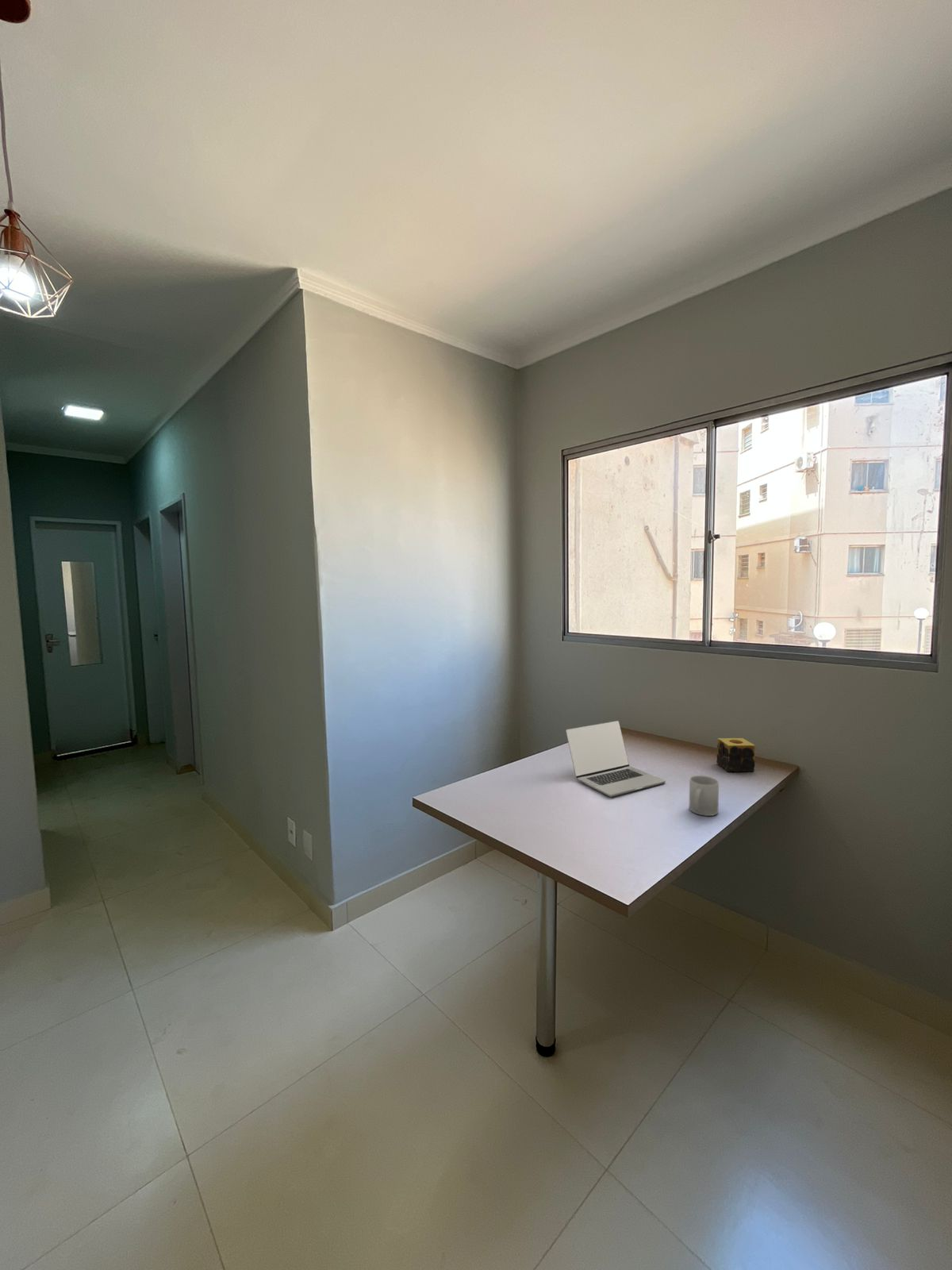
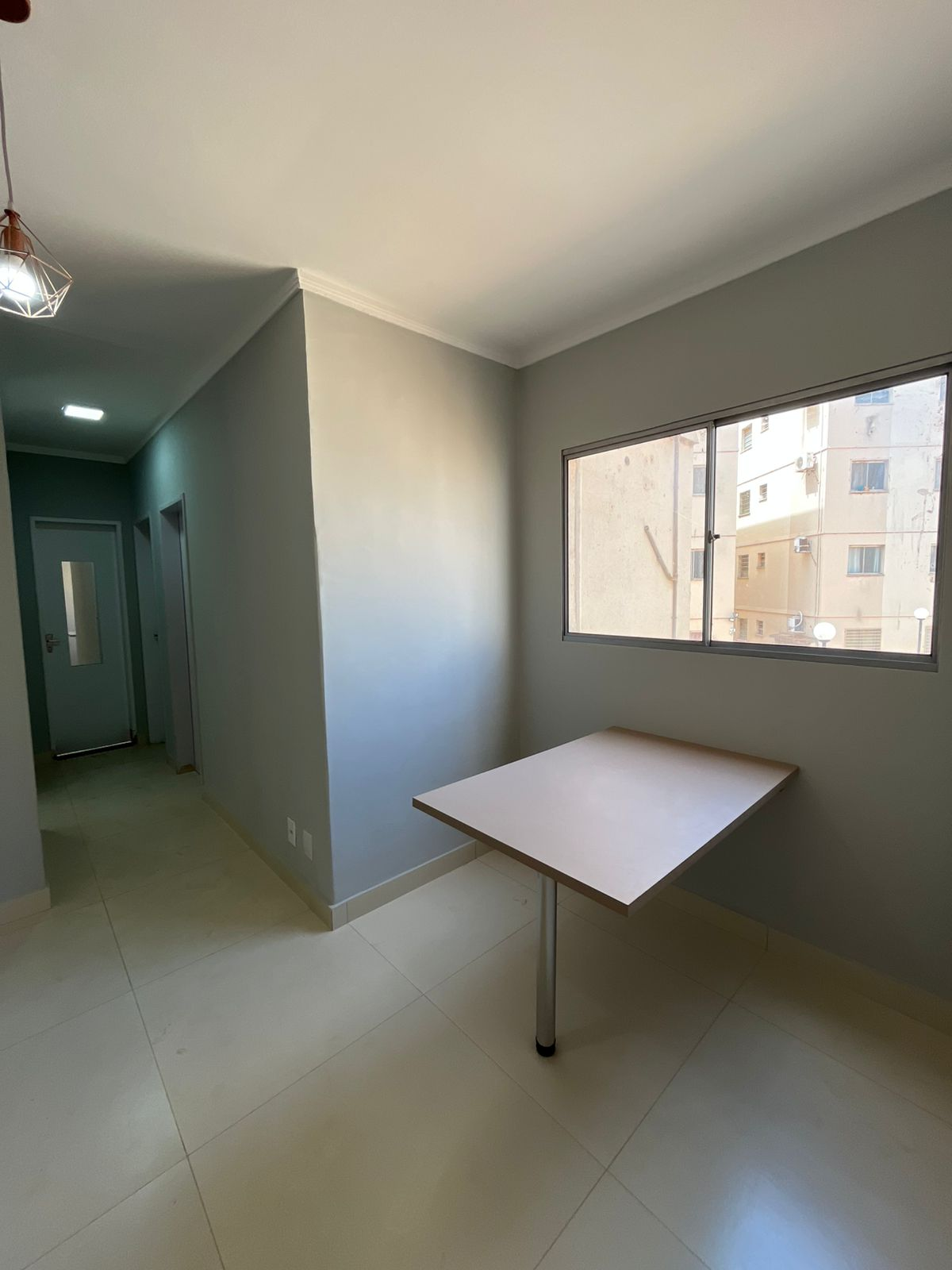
- mug [689,775,720,817]
- laptop [565,720,666,798]
- candle [716,737,756,772]
